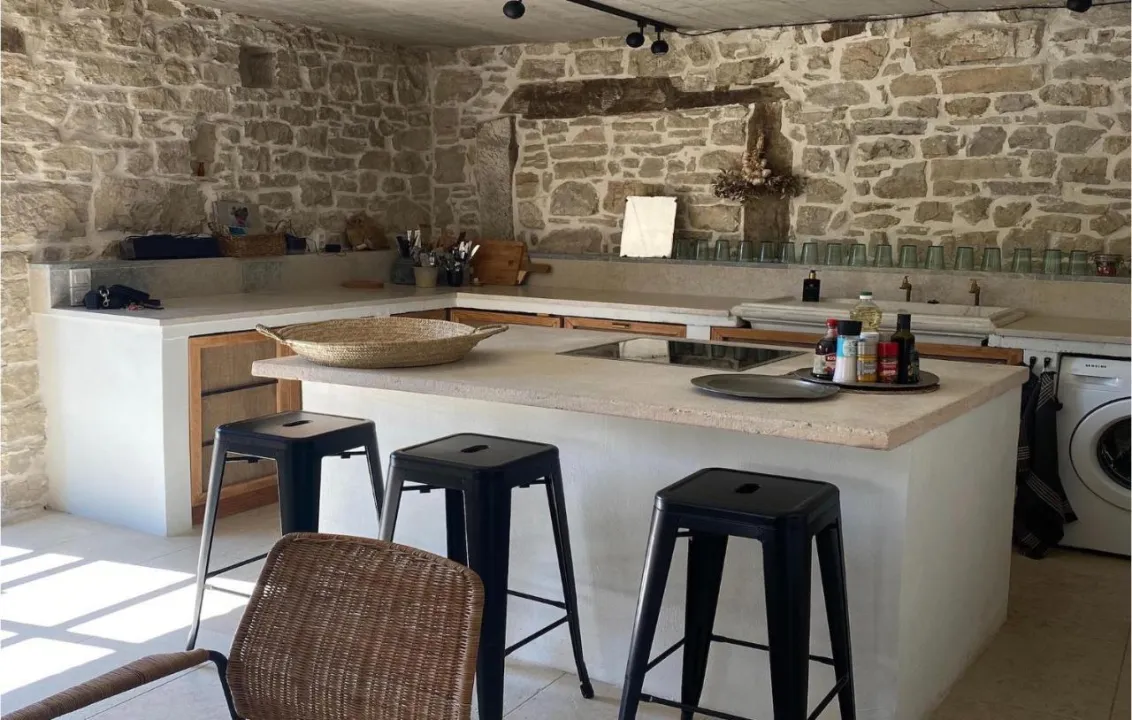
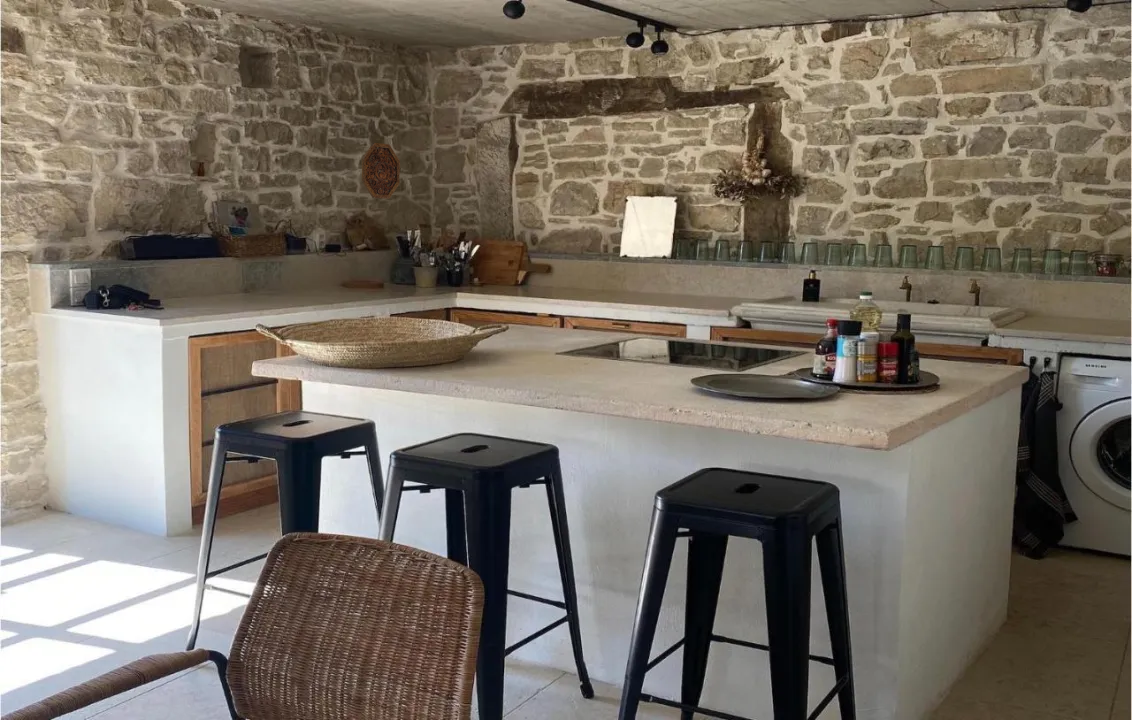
+ decorative platter [361,142,401,200]
